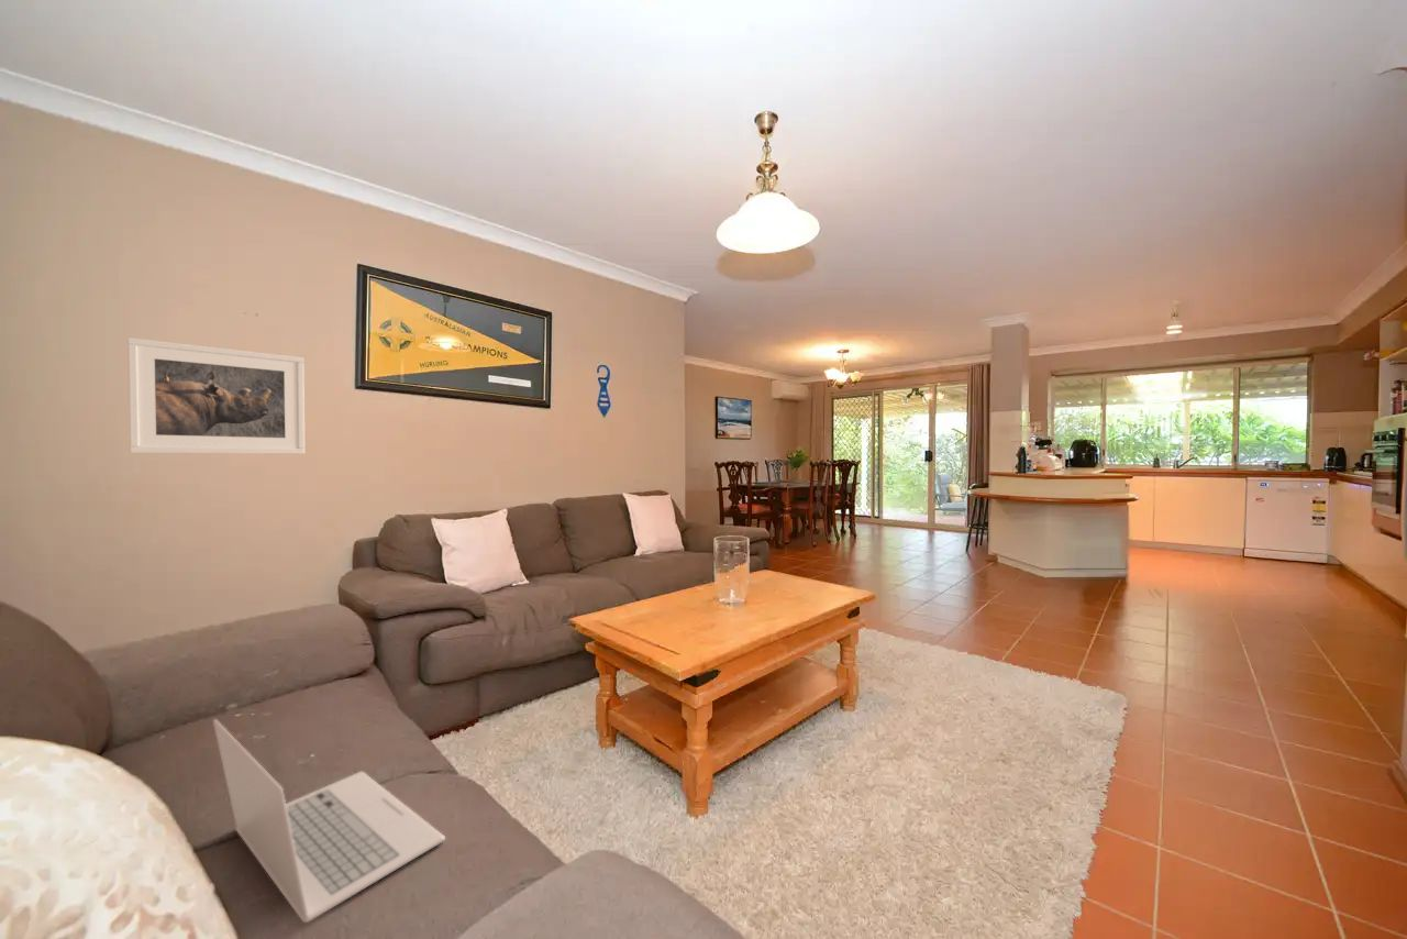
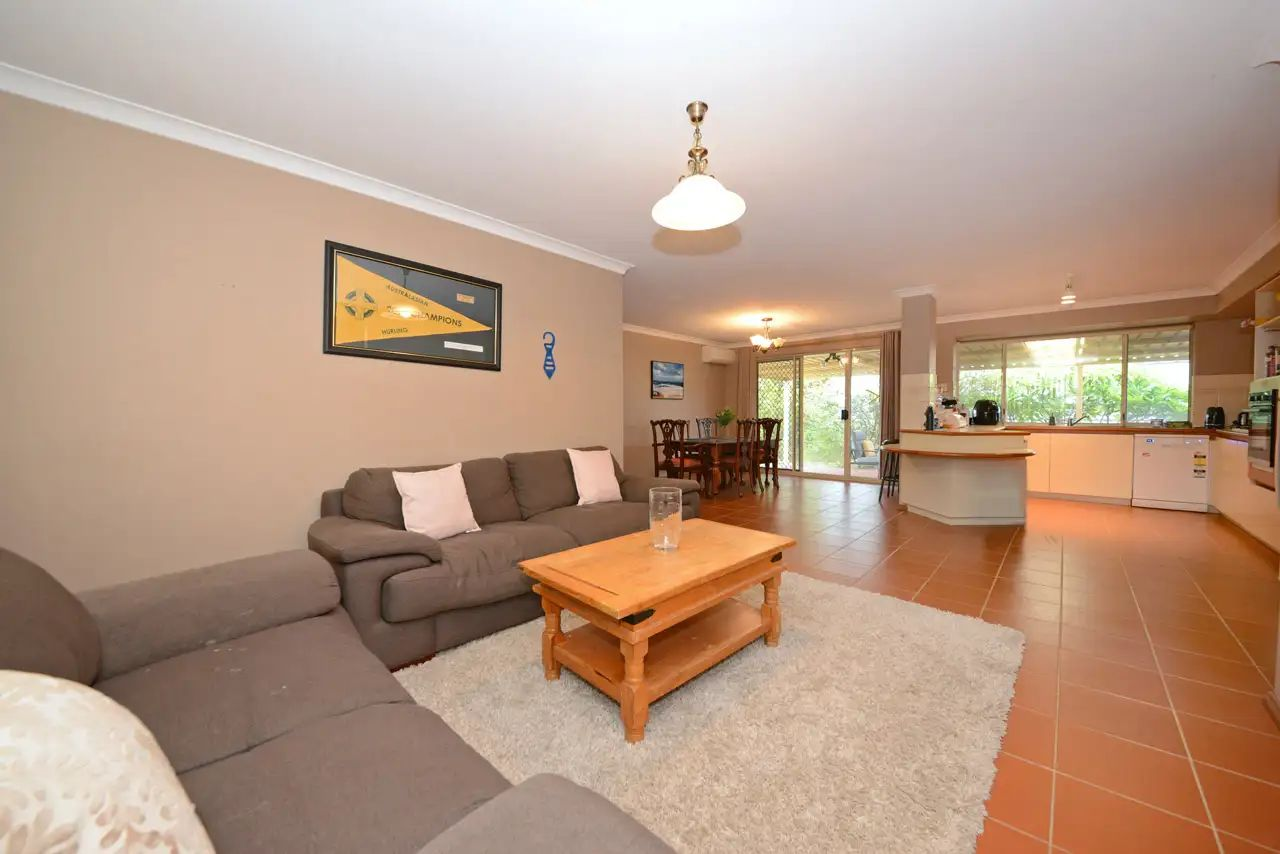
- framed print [126,336,307,455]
- laptop [212,718,446,924]
